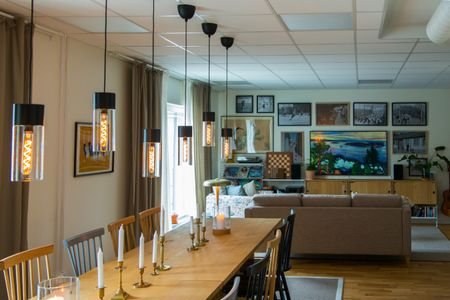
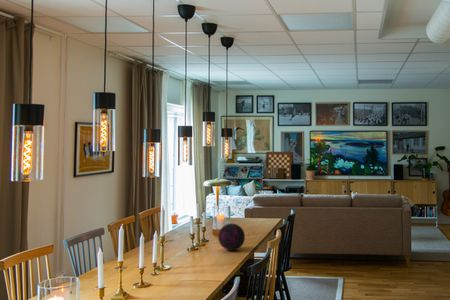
+ decorative orb [217,222,246,251]
